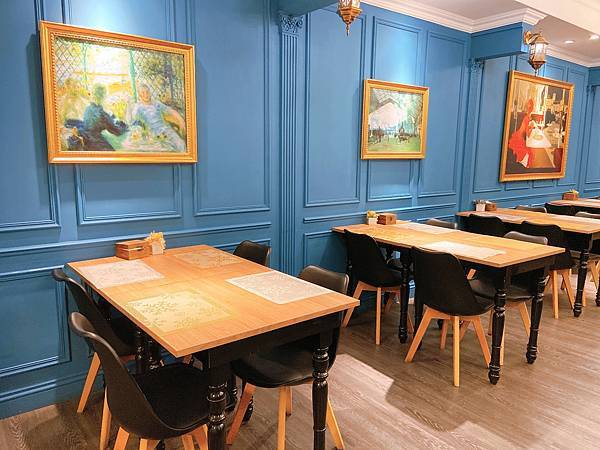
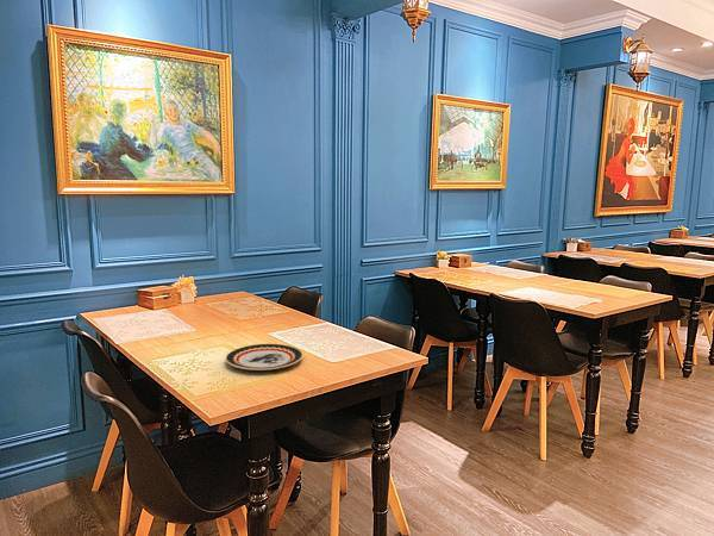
+ plate [225,343,303,372]
